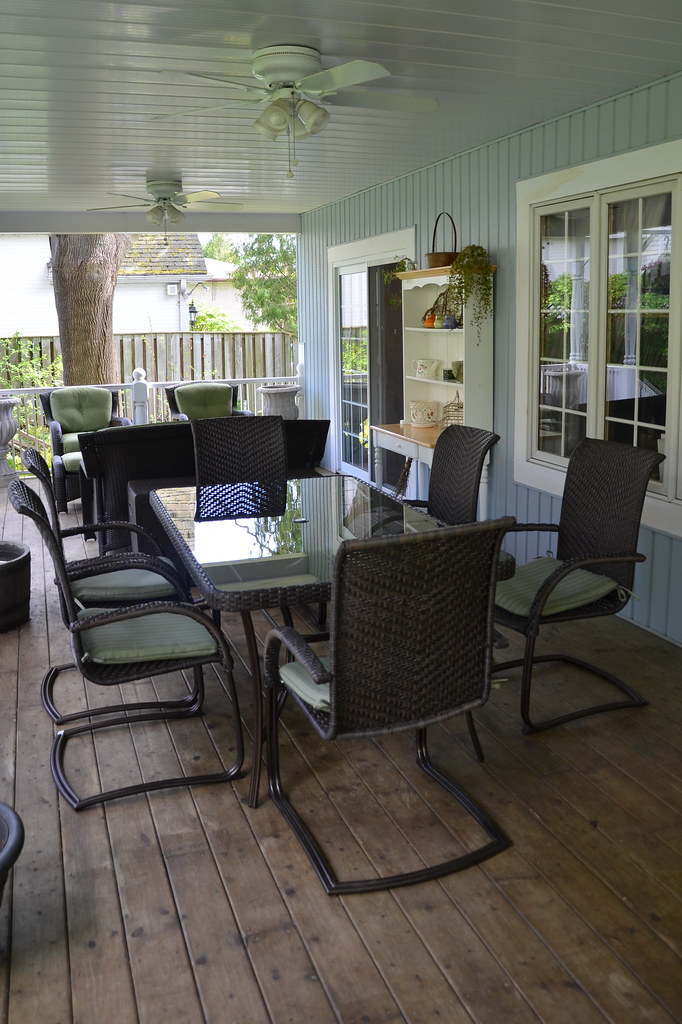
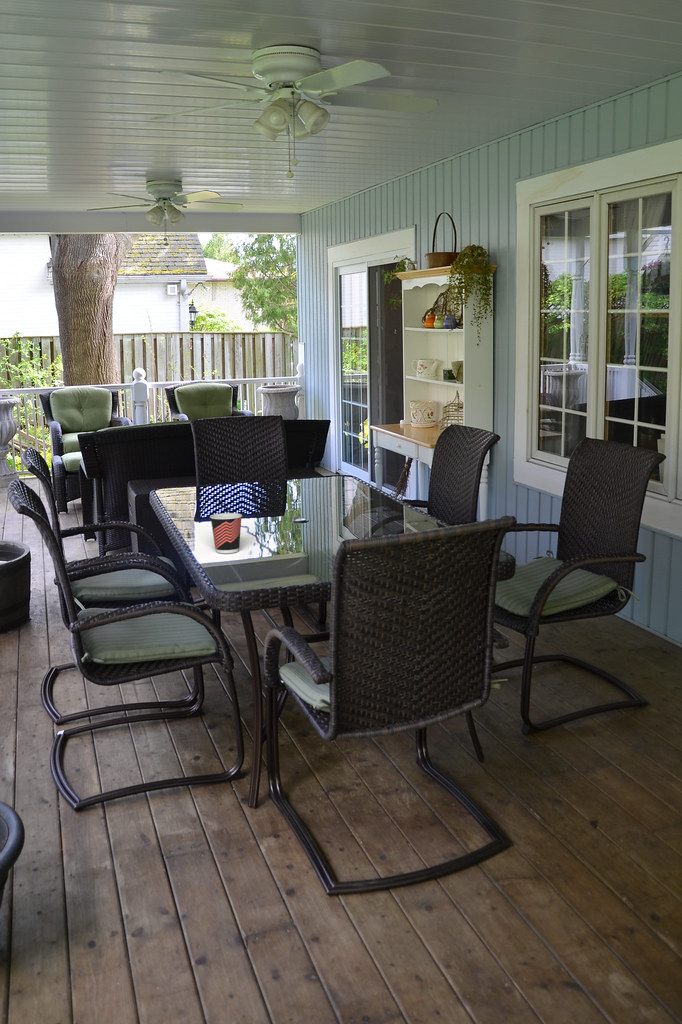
+ cup [209,512,243,554]
